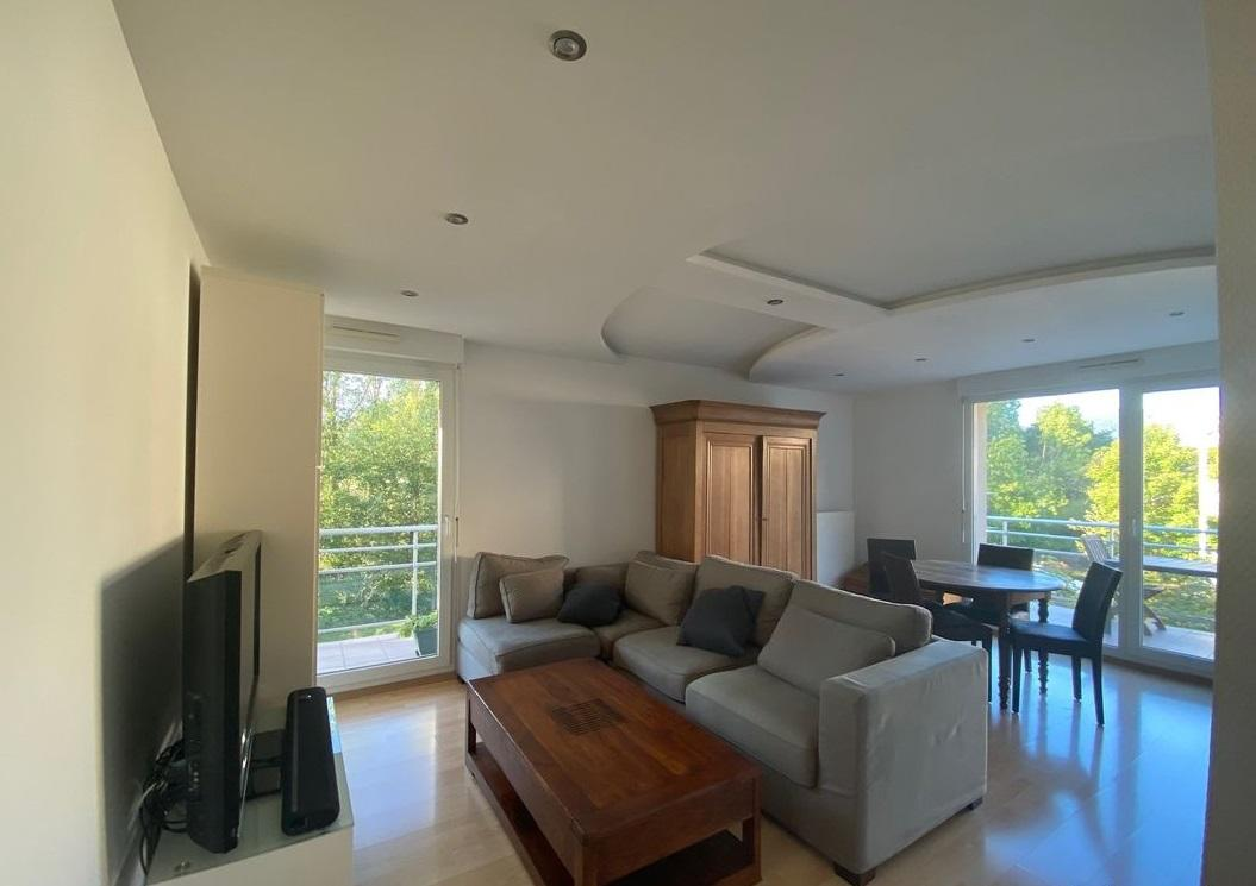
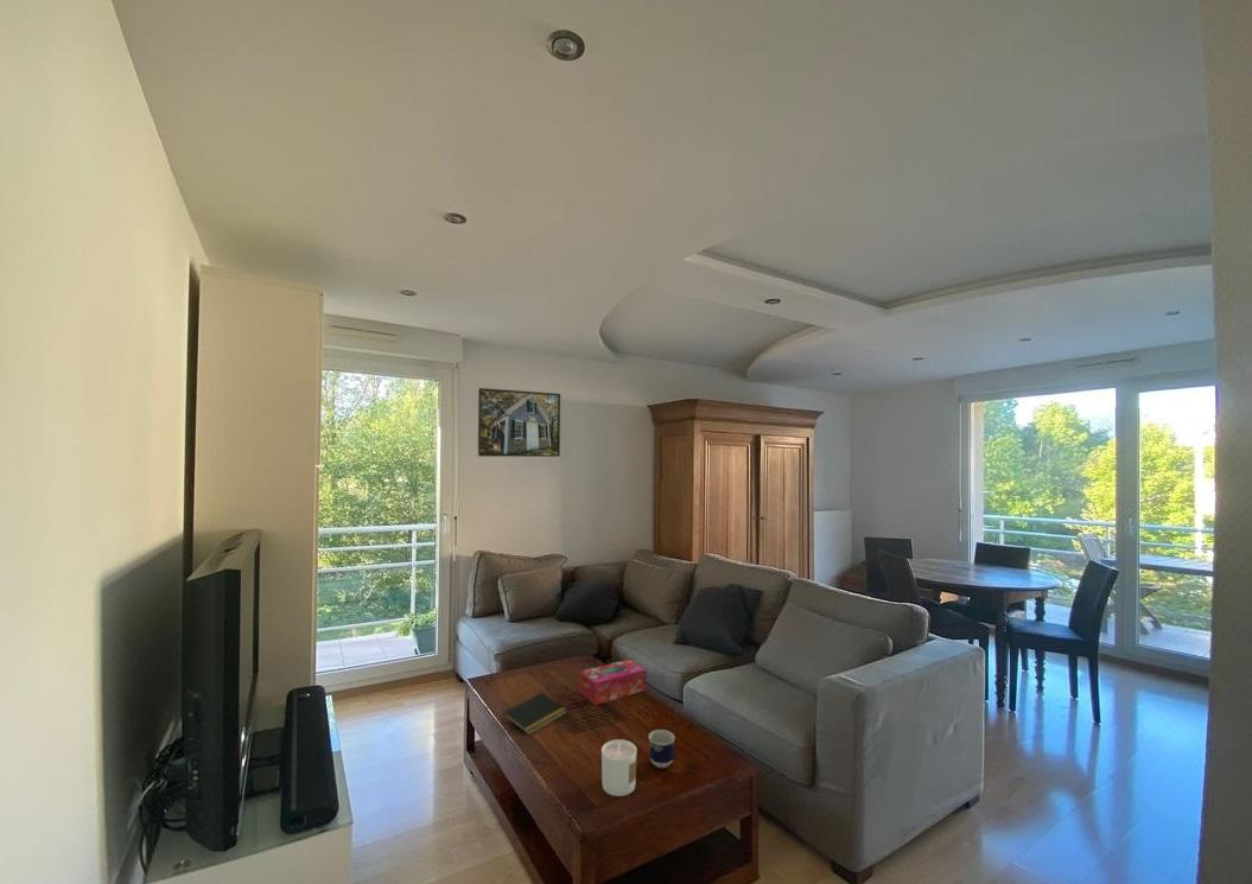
+ notepad [501,692,568,736]
+ cup [648,729,676,769]
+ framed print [477,387,561,458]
+ tissue box [578,659,647,706]
+ candle [600,738,637,797]
